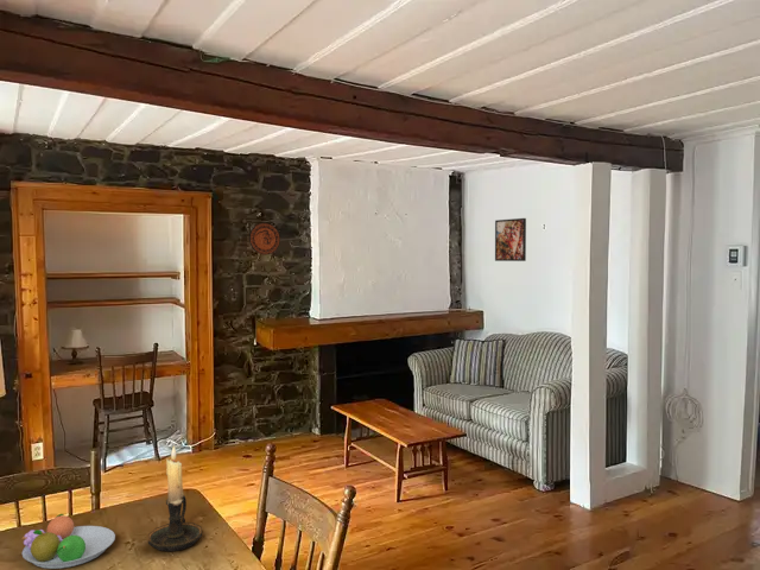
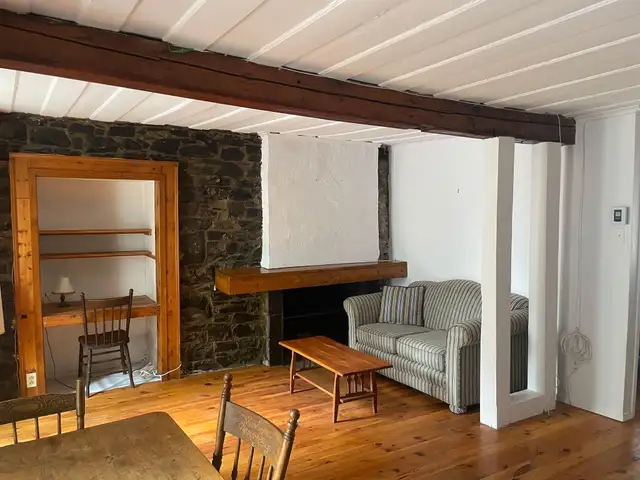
- candle holder [147,445,203,552]
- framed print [494,217,527,262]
- decorative plate [248,222,281,256]
- fruit bowl [20,513,116,570]
